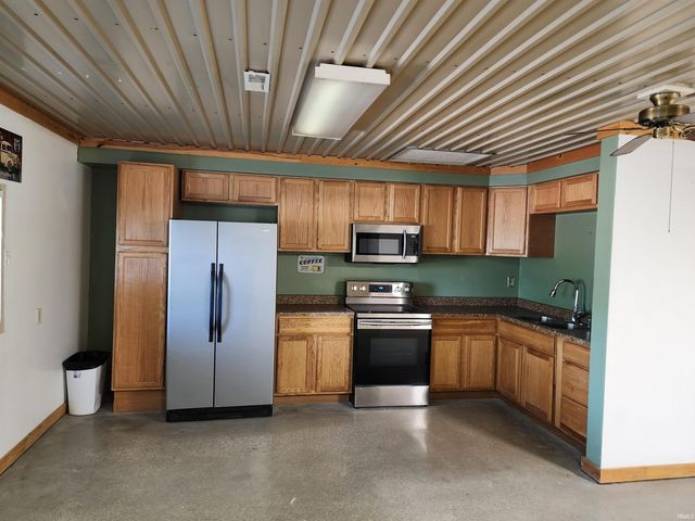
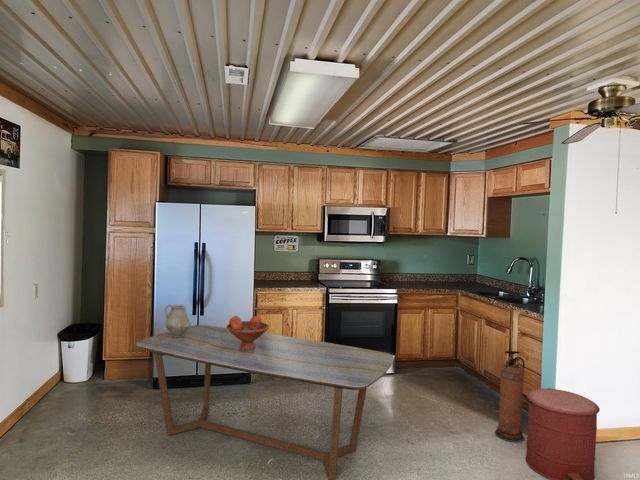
+ pitcher [164,303,191,337]
+ fruit bowl [225,315,270,350]
+ trash can [525,387,601,480]
+ dining table [135,324,394,480]
+ fire extinguisher [494,350,525,443]
